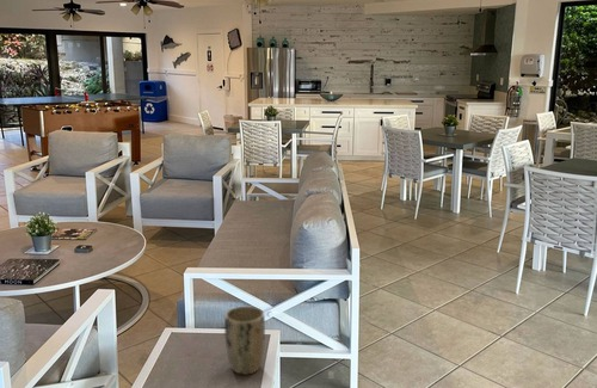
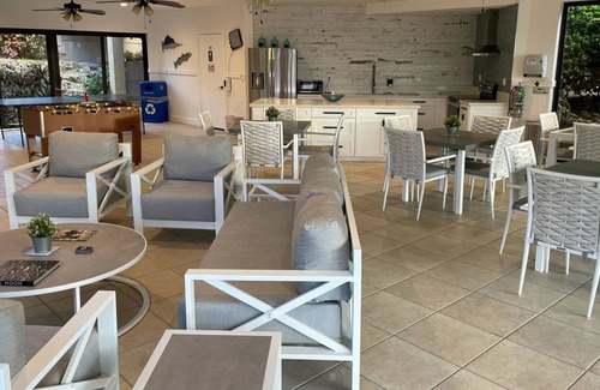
- plant pot [223,304,266,376]
